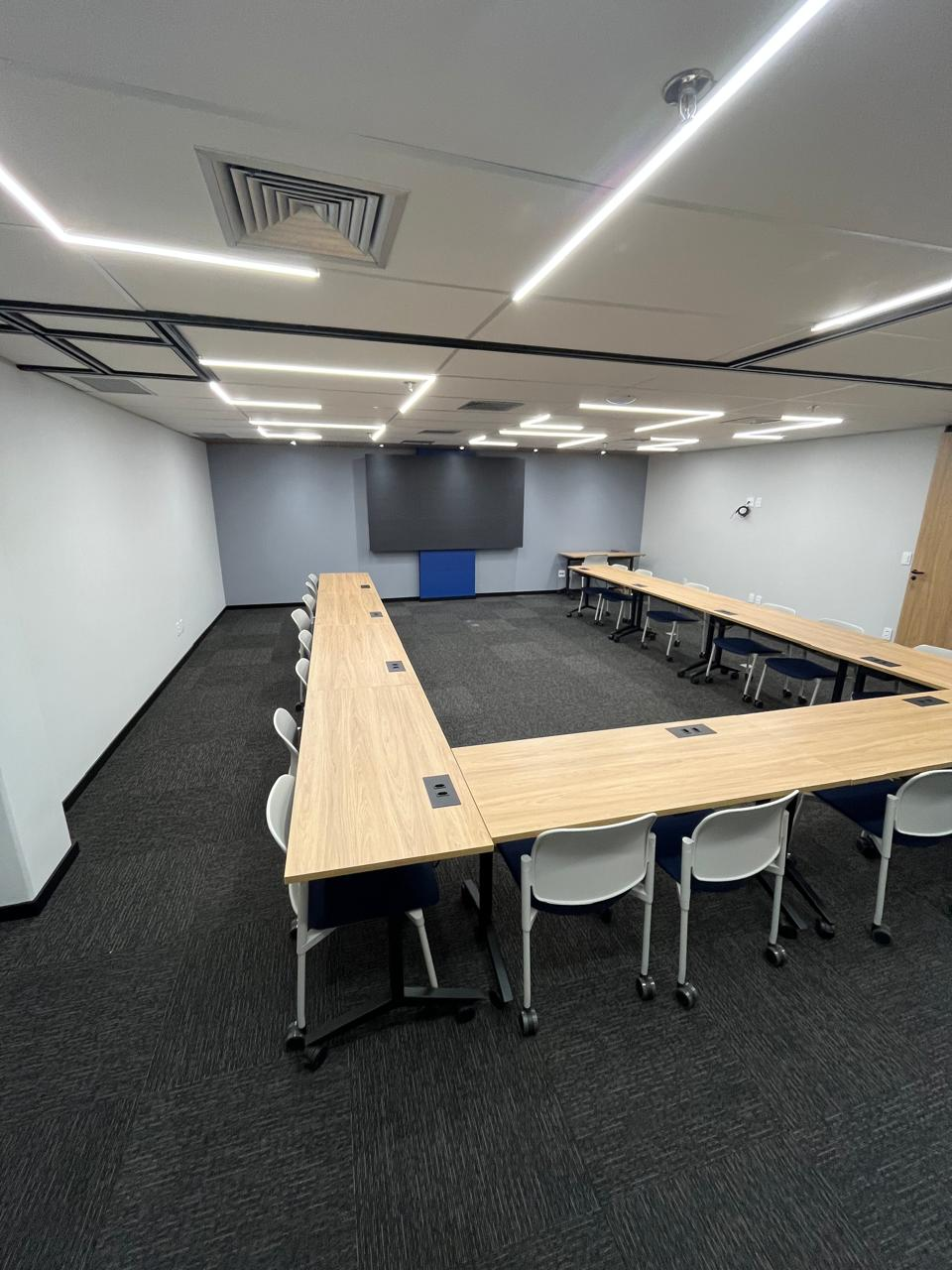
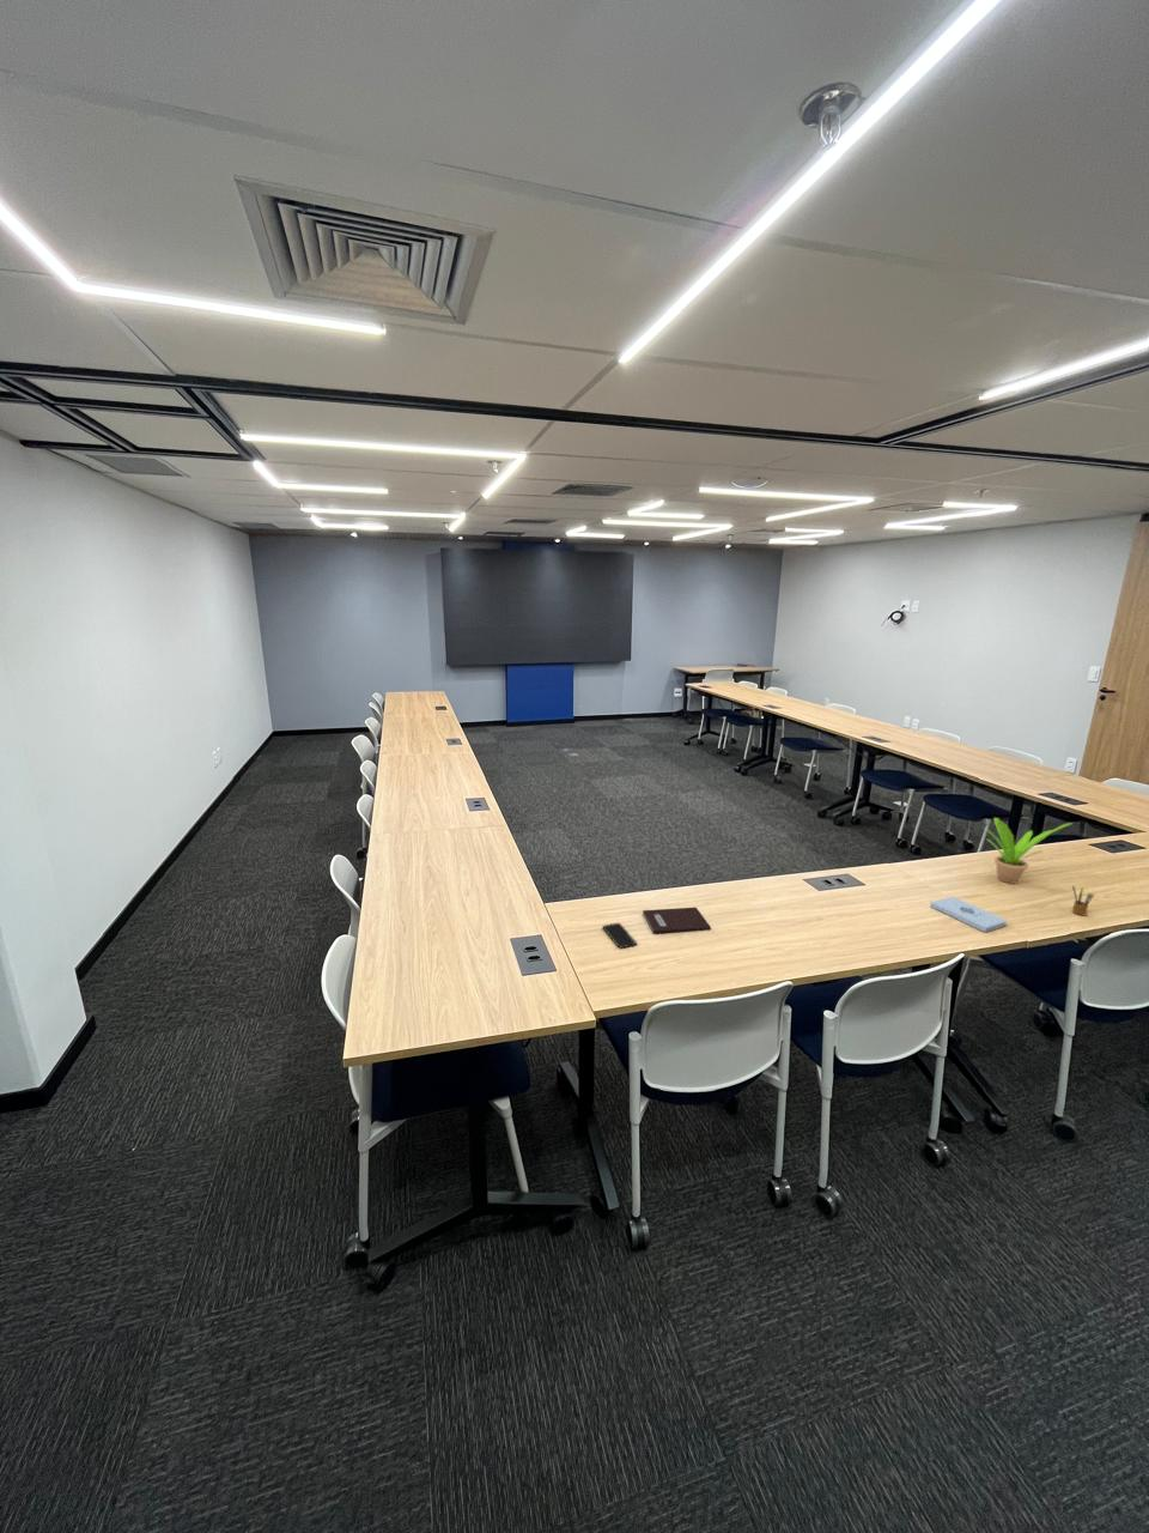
+ smartphone [601,922,638,949]
+ pencil box [1072,884,1095,916]
+ notebook [642,907,712,934]
+ notepad [929,896,1008,933]
+ potted plant [982,817,1074,885]
